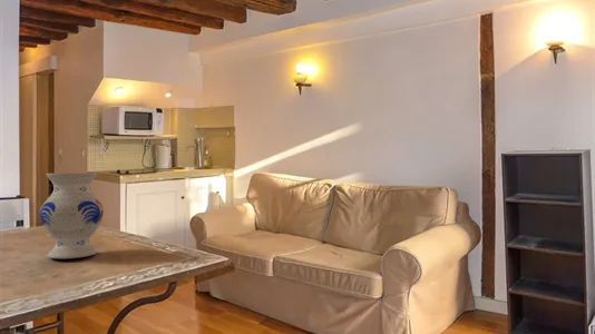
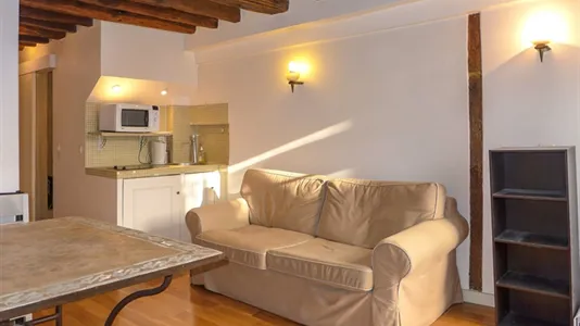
- vase [39,171,105,259]
